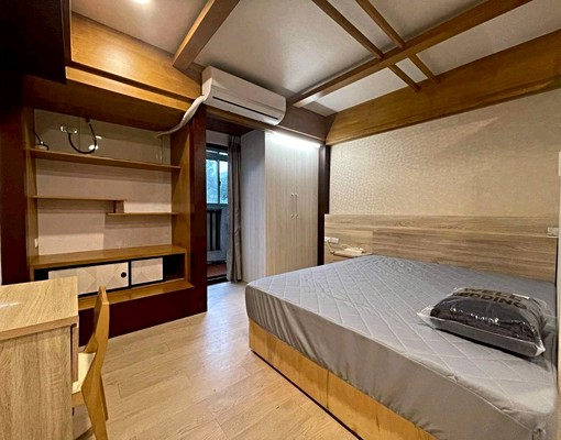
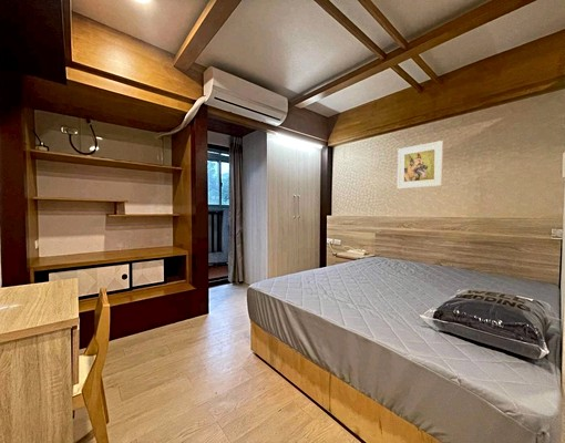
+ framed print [397,140,444,189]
